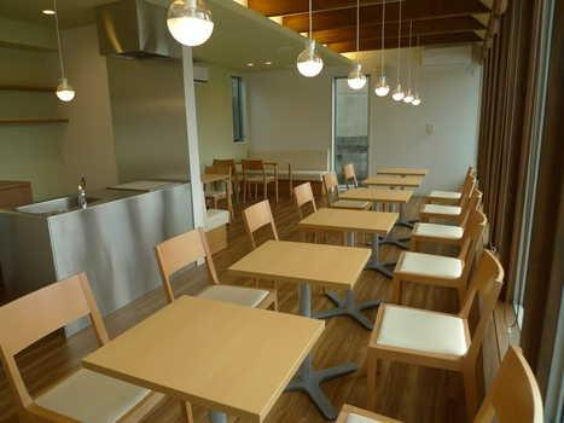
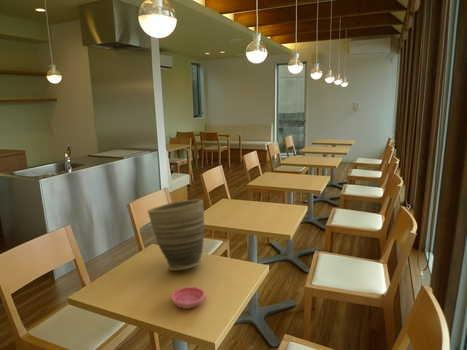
+ saucer [170,286,206,310]
+ vase [146,199,205,271]
